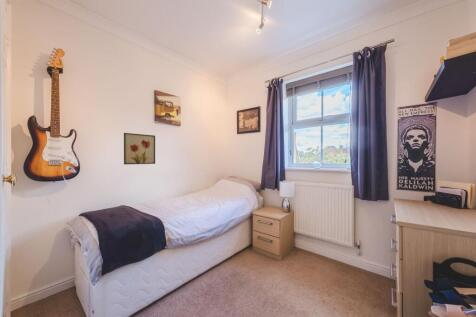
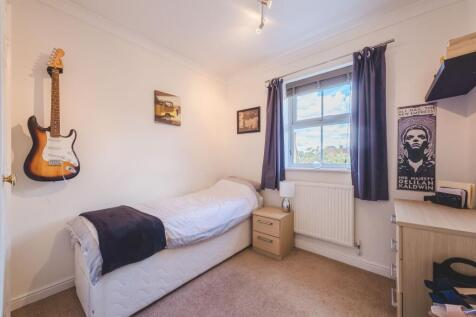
- wall art [123,132,156,165]
